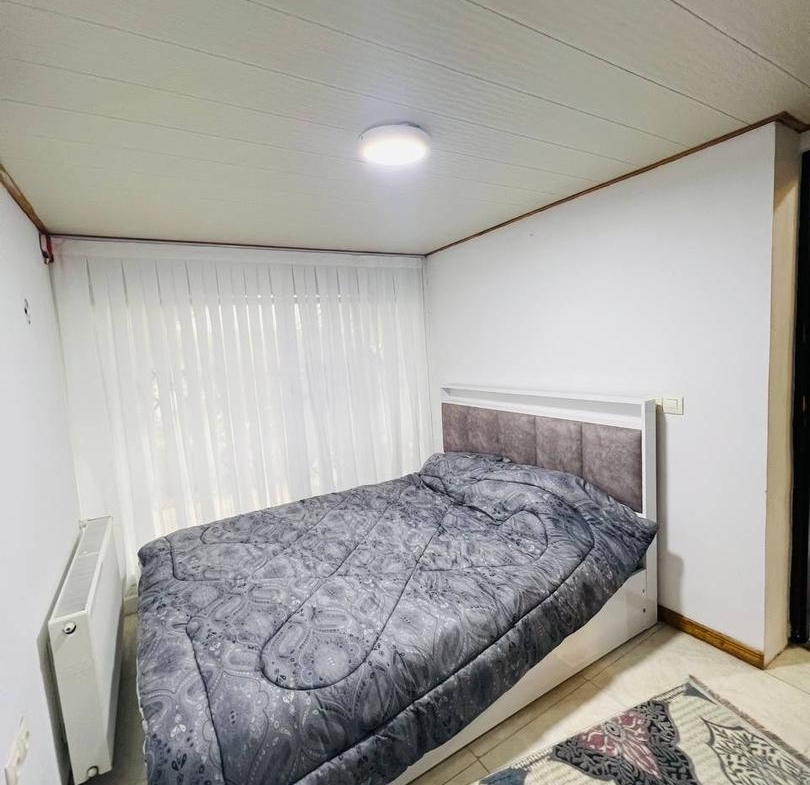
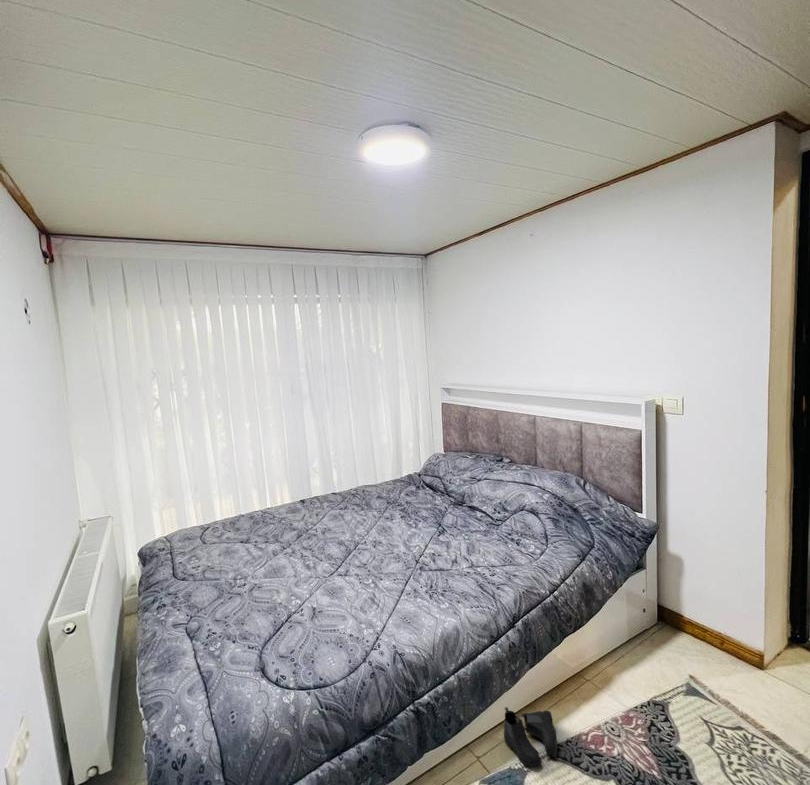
+ boots [503,706,558,768]
